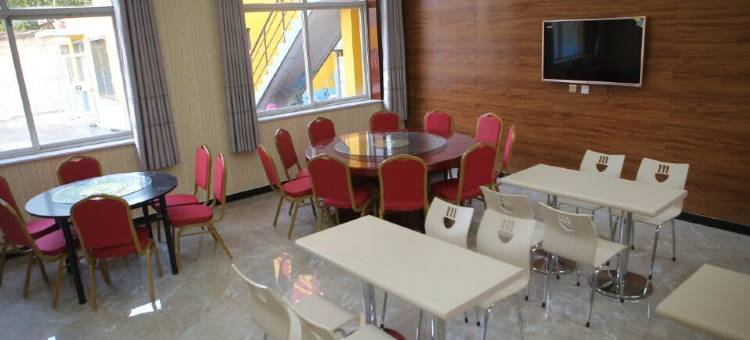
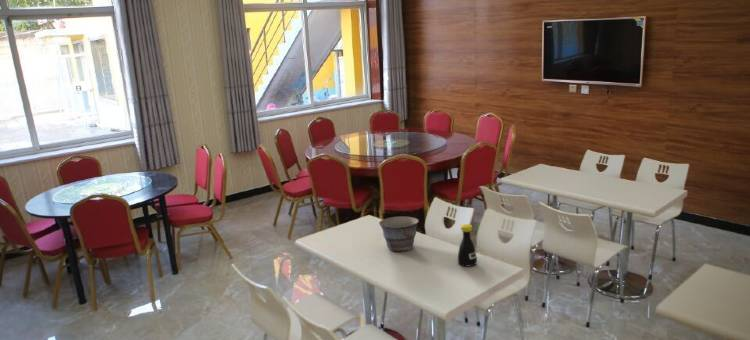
+ bottle [457,223,478,267]
+ bowl [378,215,420,252]
